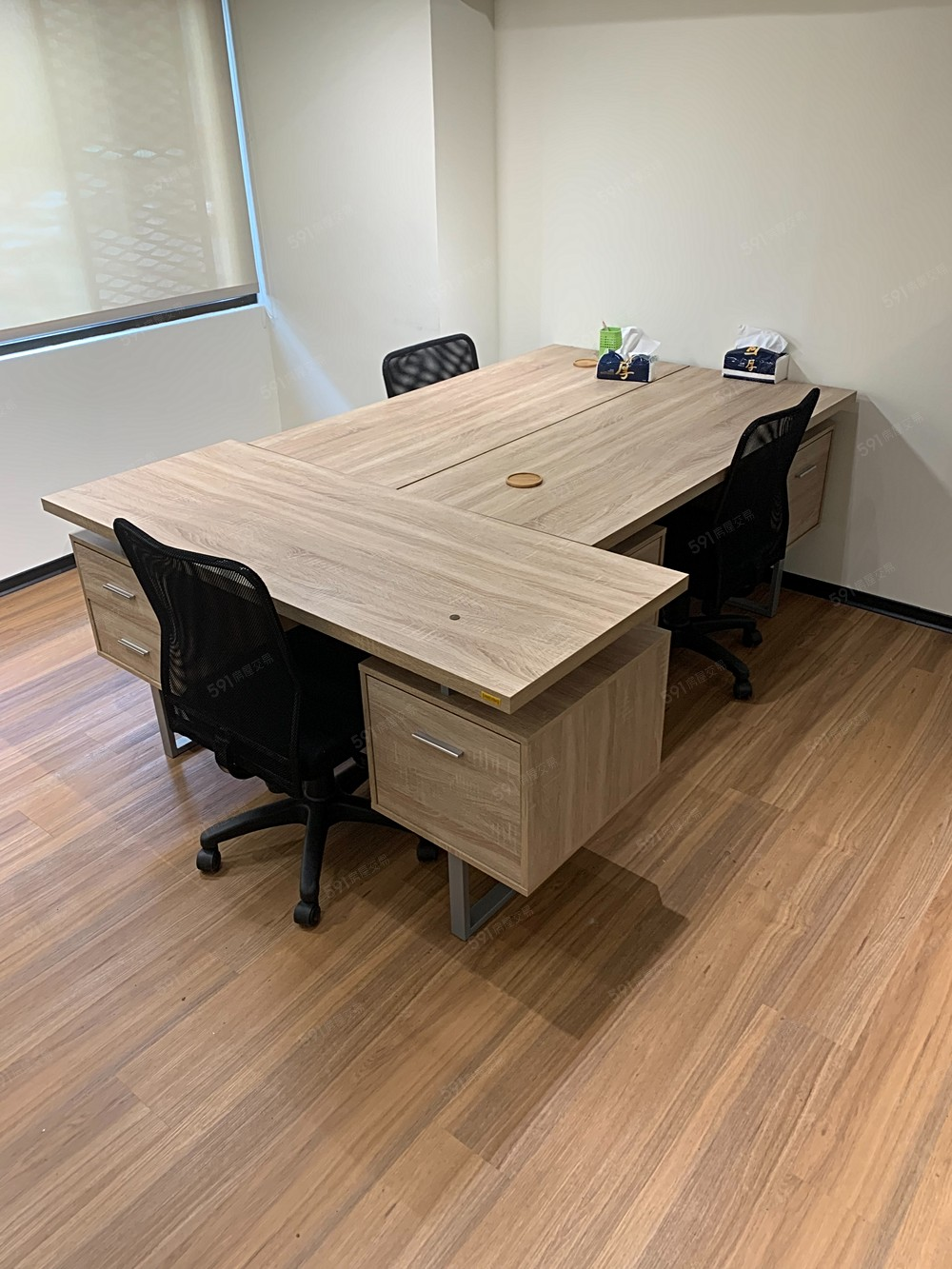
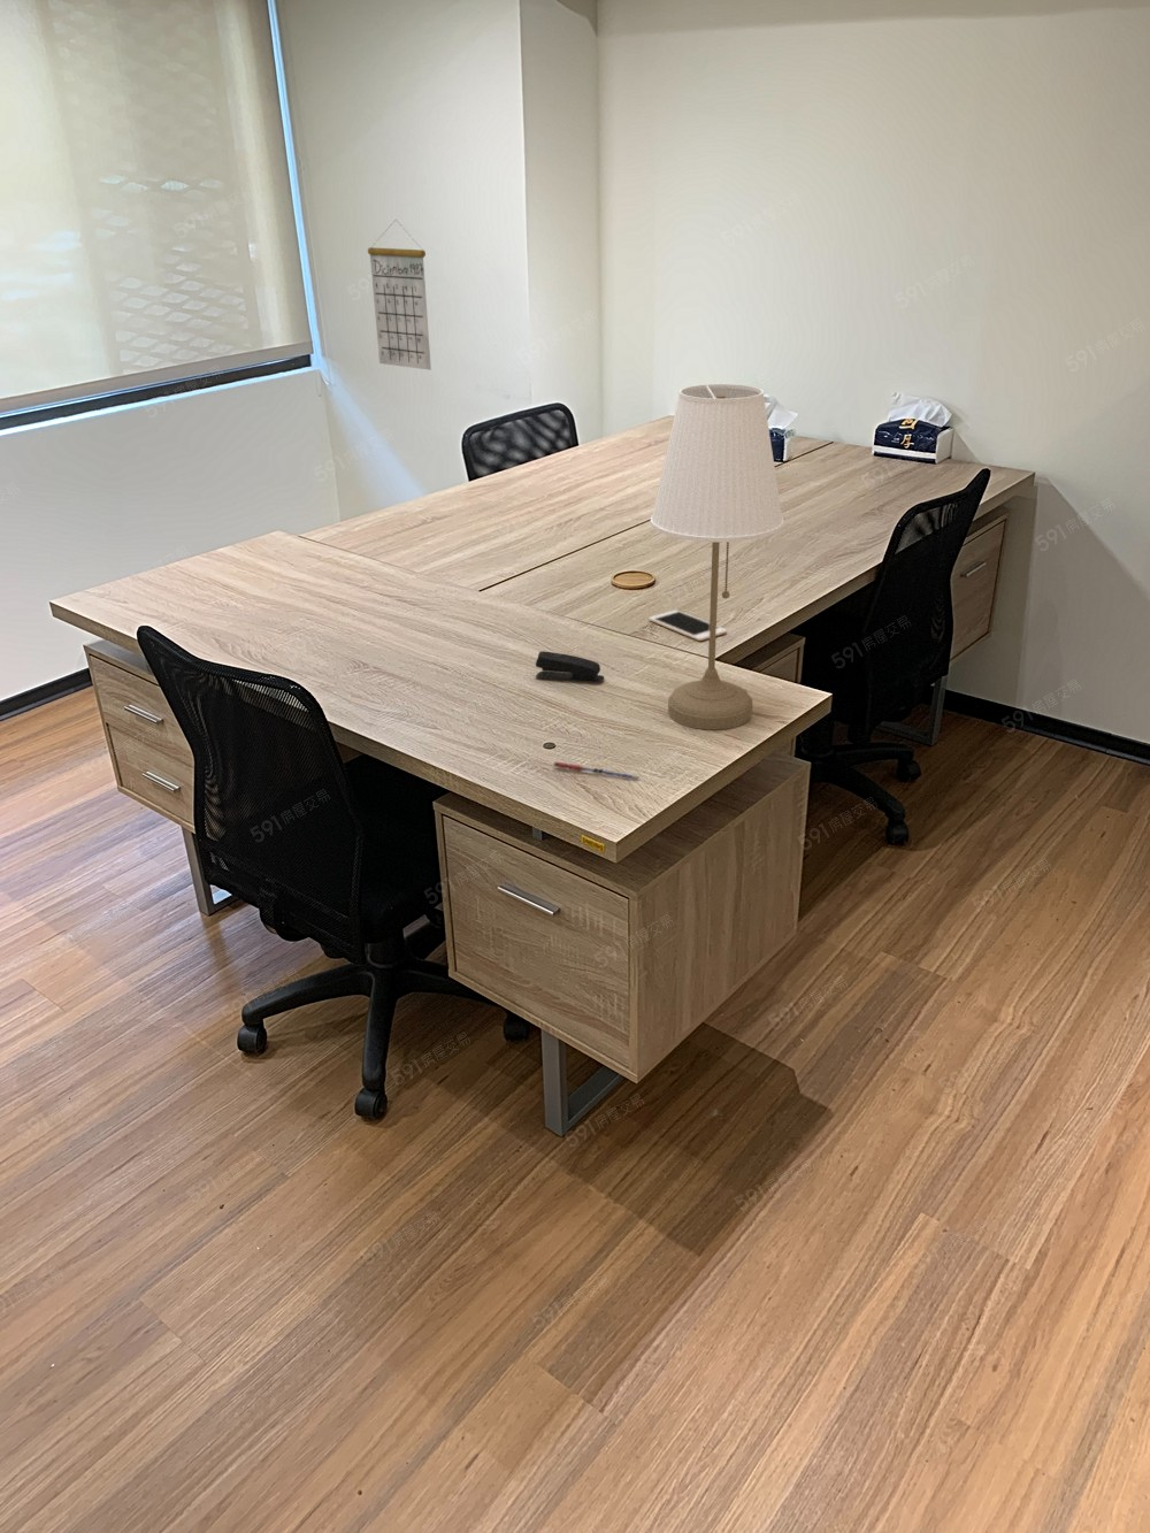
+ desk lamp [650,383,784,731]
+ calendar [367,219,432,371]
+ pen [552,760,640,780]
+ cell phone [647,609,728,641]
+ stapler [535,650,605,684]
